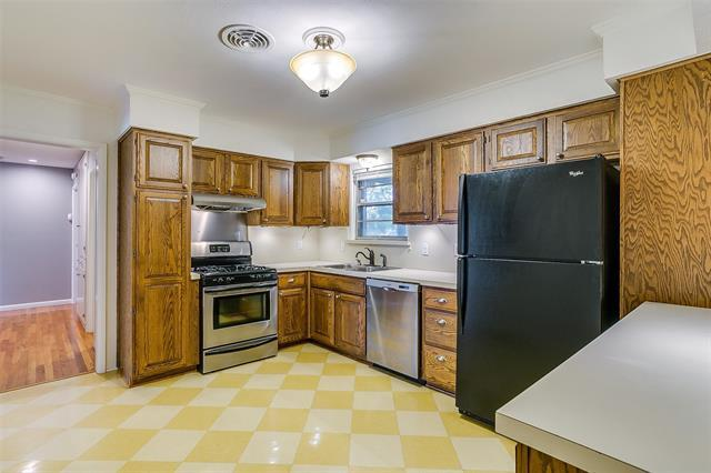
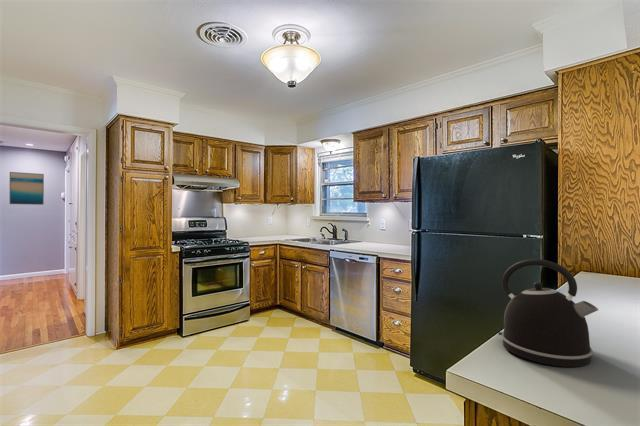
+ wall art [8,171,45,206]
+ kettle [497,258,599,368]
